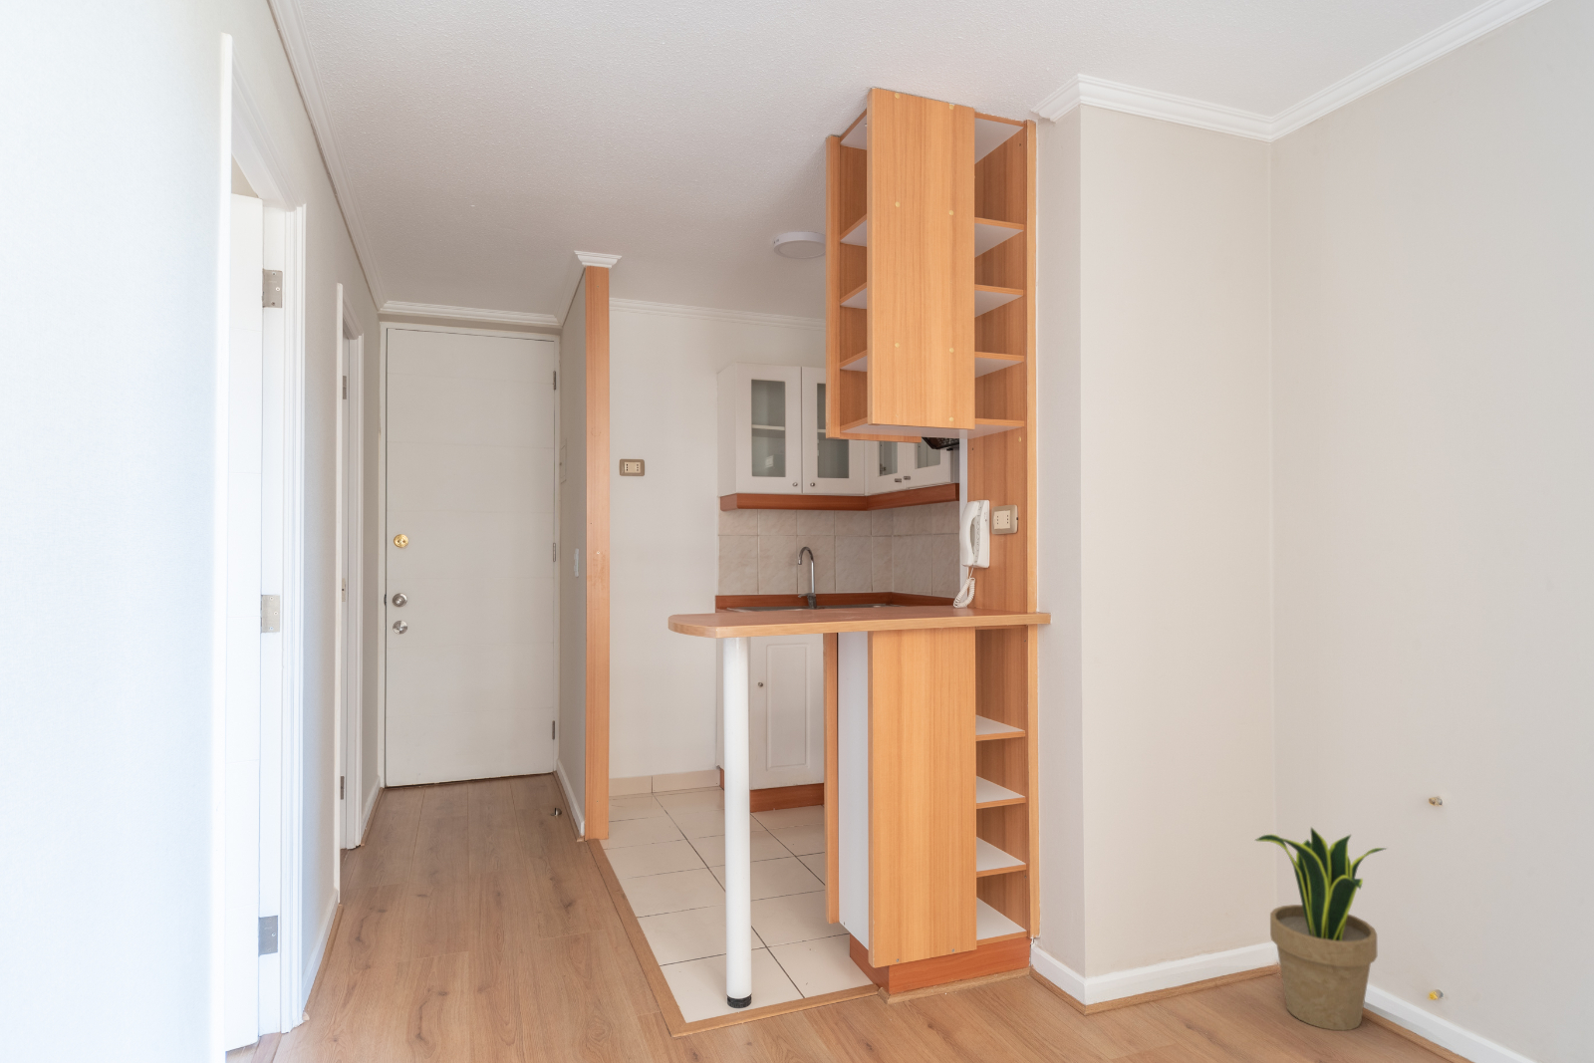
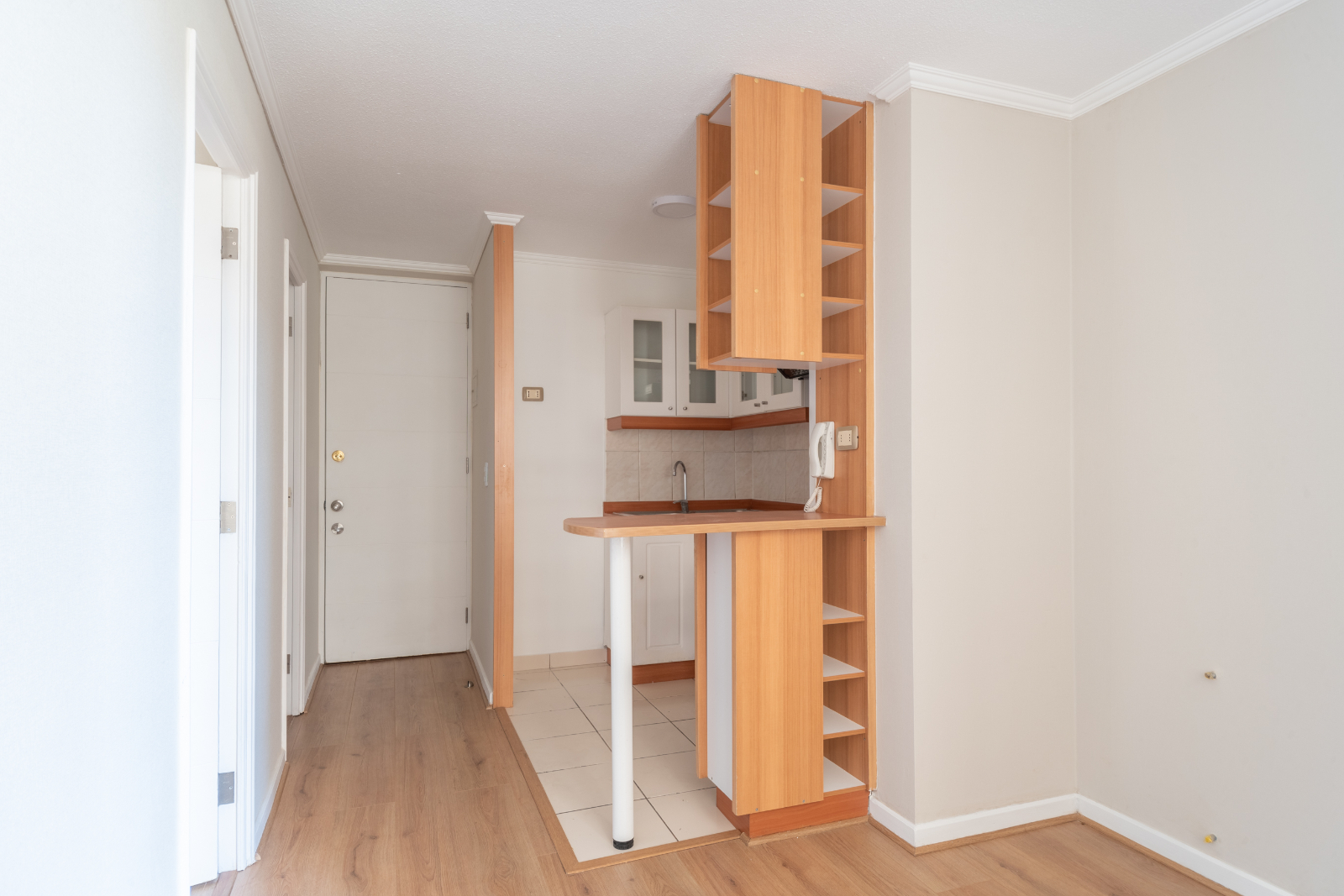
- potted plant [1255,826,1389,1032]
